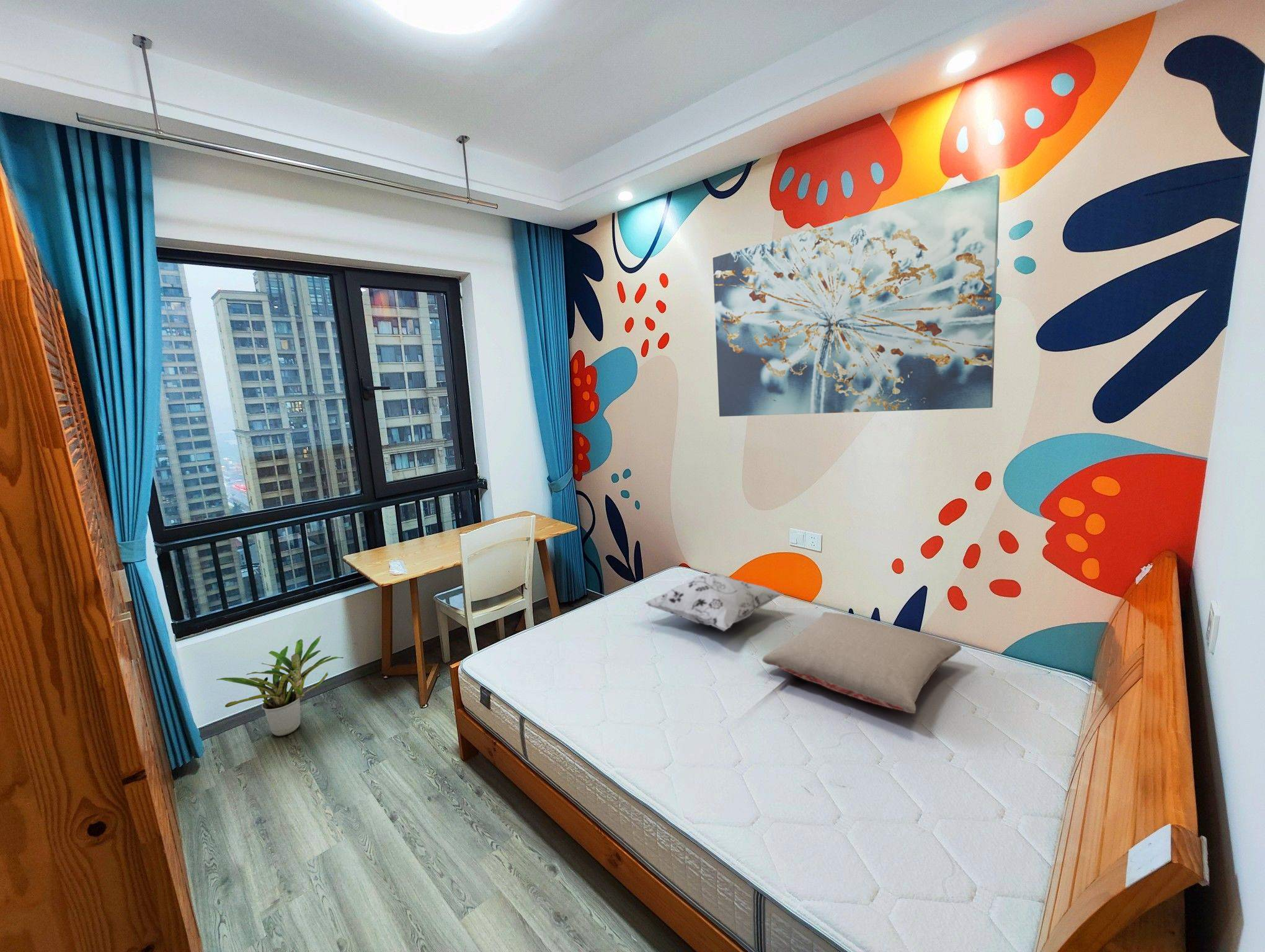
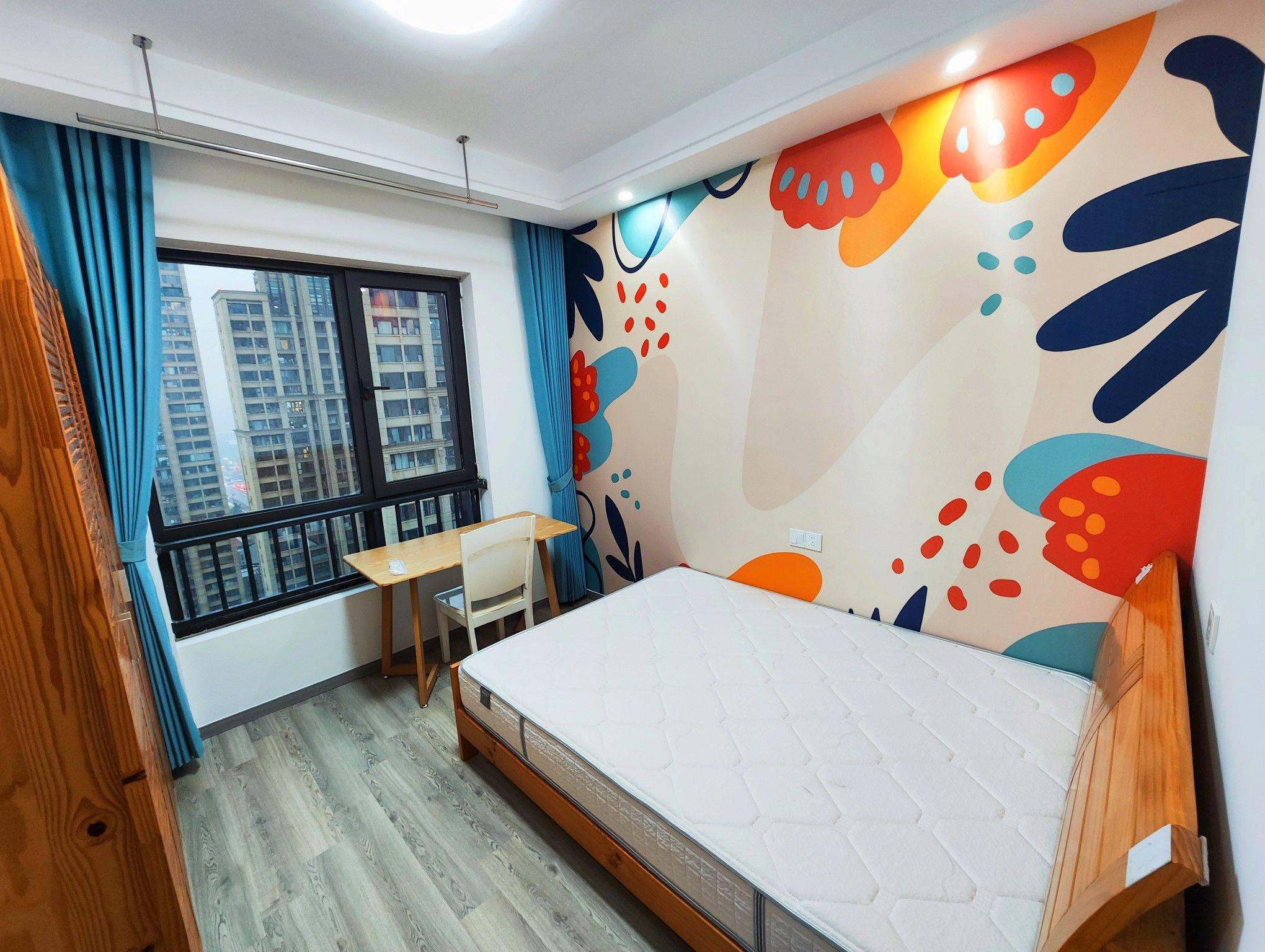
- decorative pillow [644,572,784,632]
- pillow [761,611,962,715]
- potted plant [216,635,344,737]
- wall art [712,174,1000,417]
